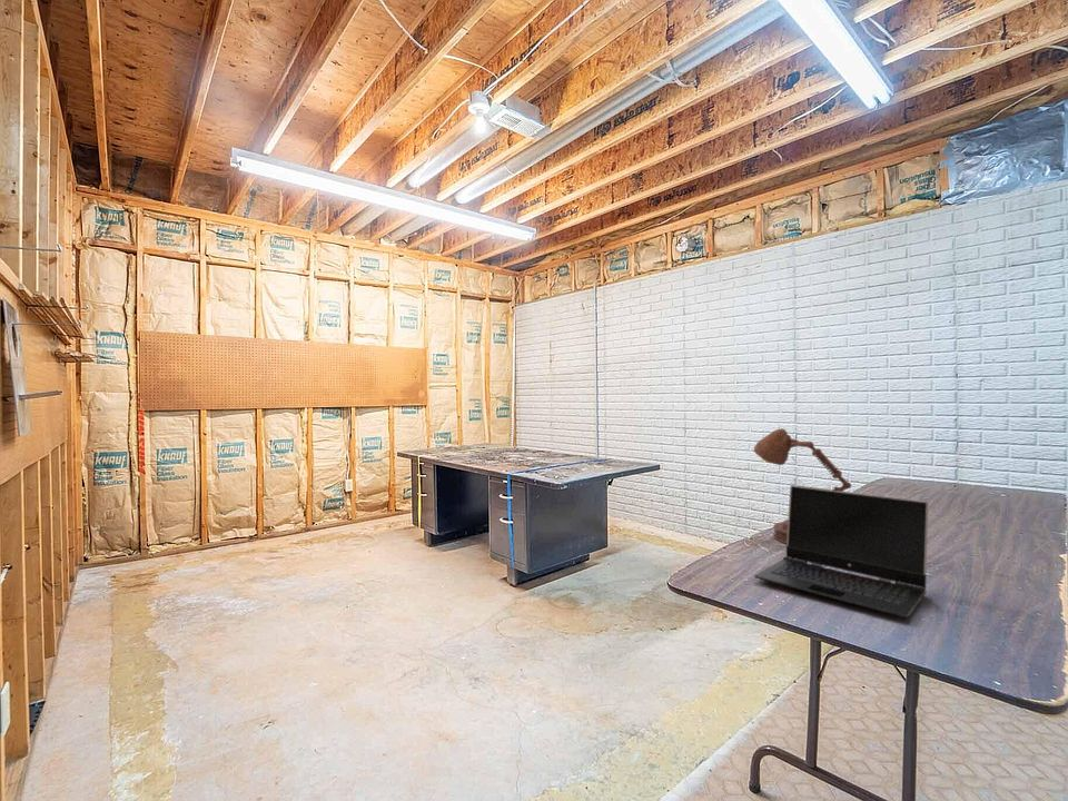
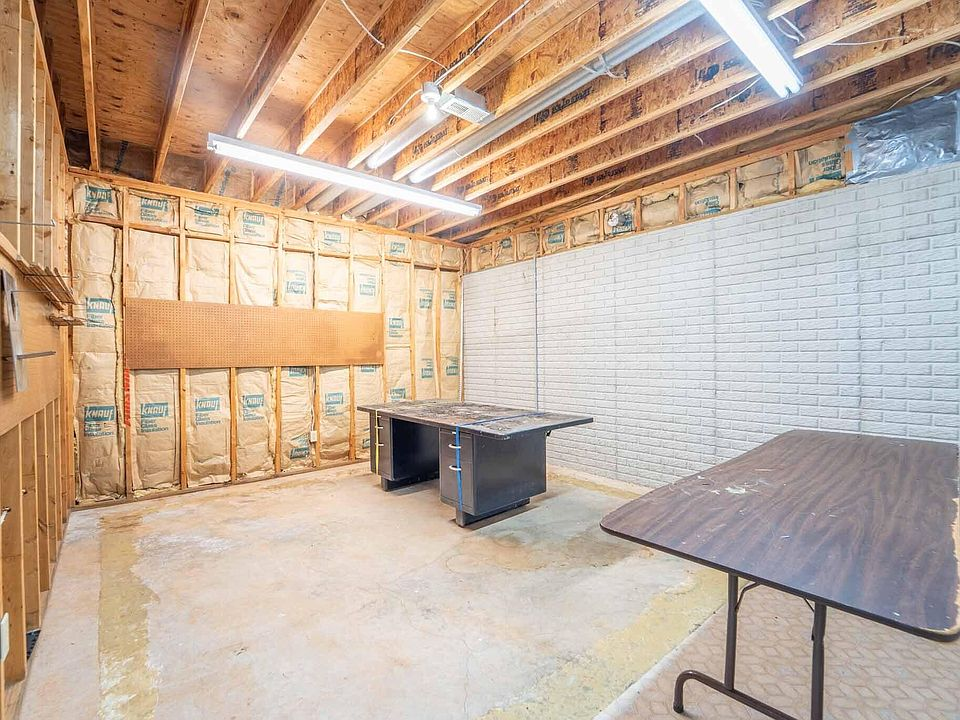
- desk lamp [753,427,852,544]
- laptop computer [753,484,930,619]
